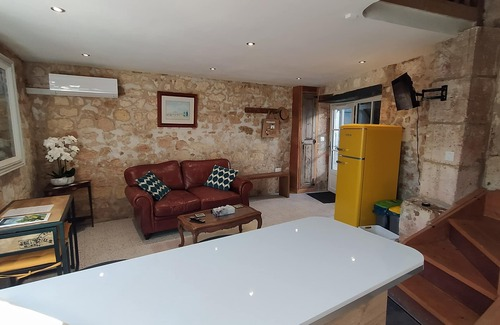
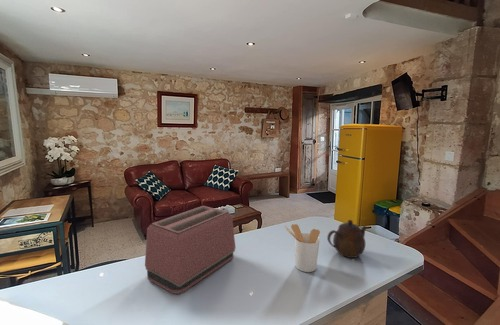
+ toaster [144,205,236,295]
+ utensil holder [284,223,321,273]
+ teapot [326,219,368,259]
